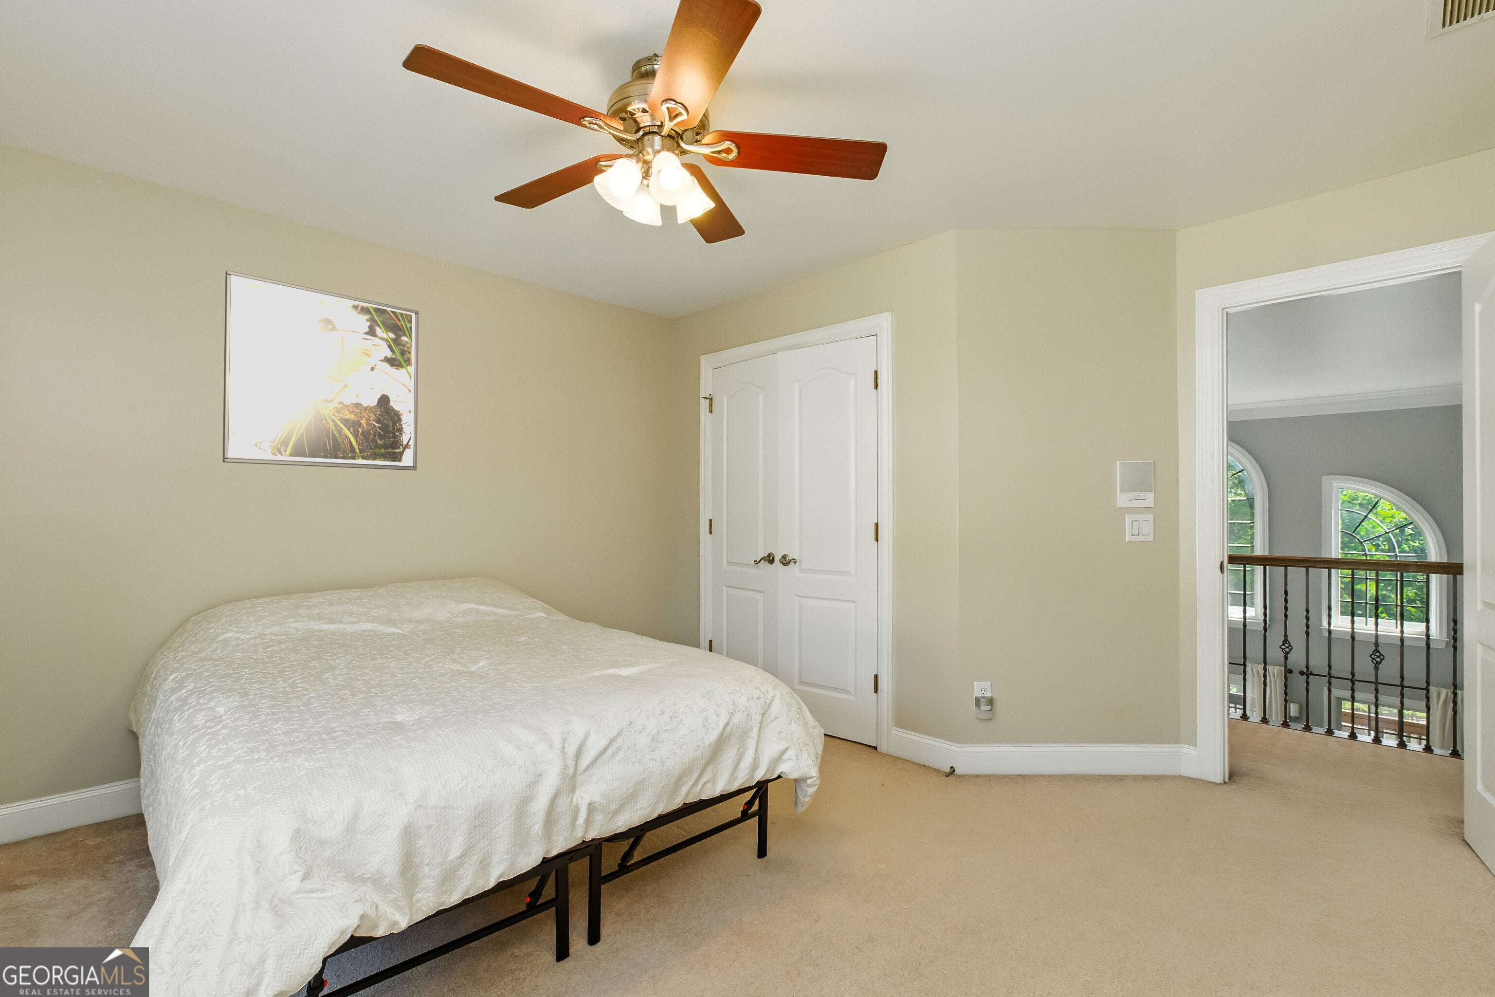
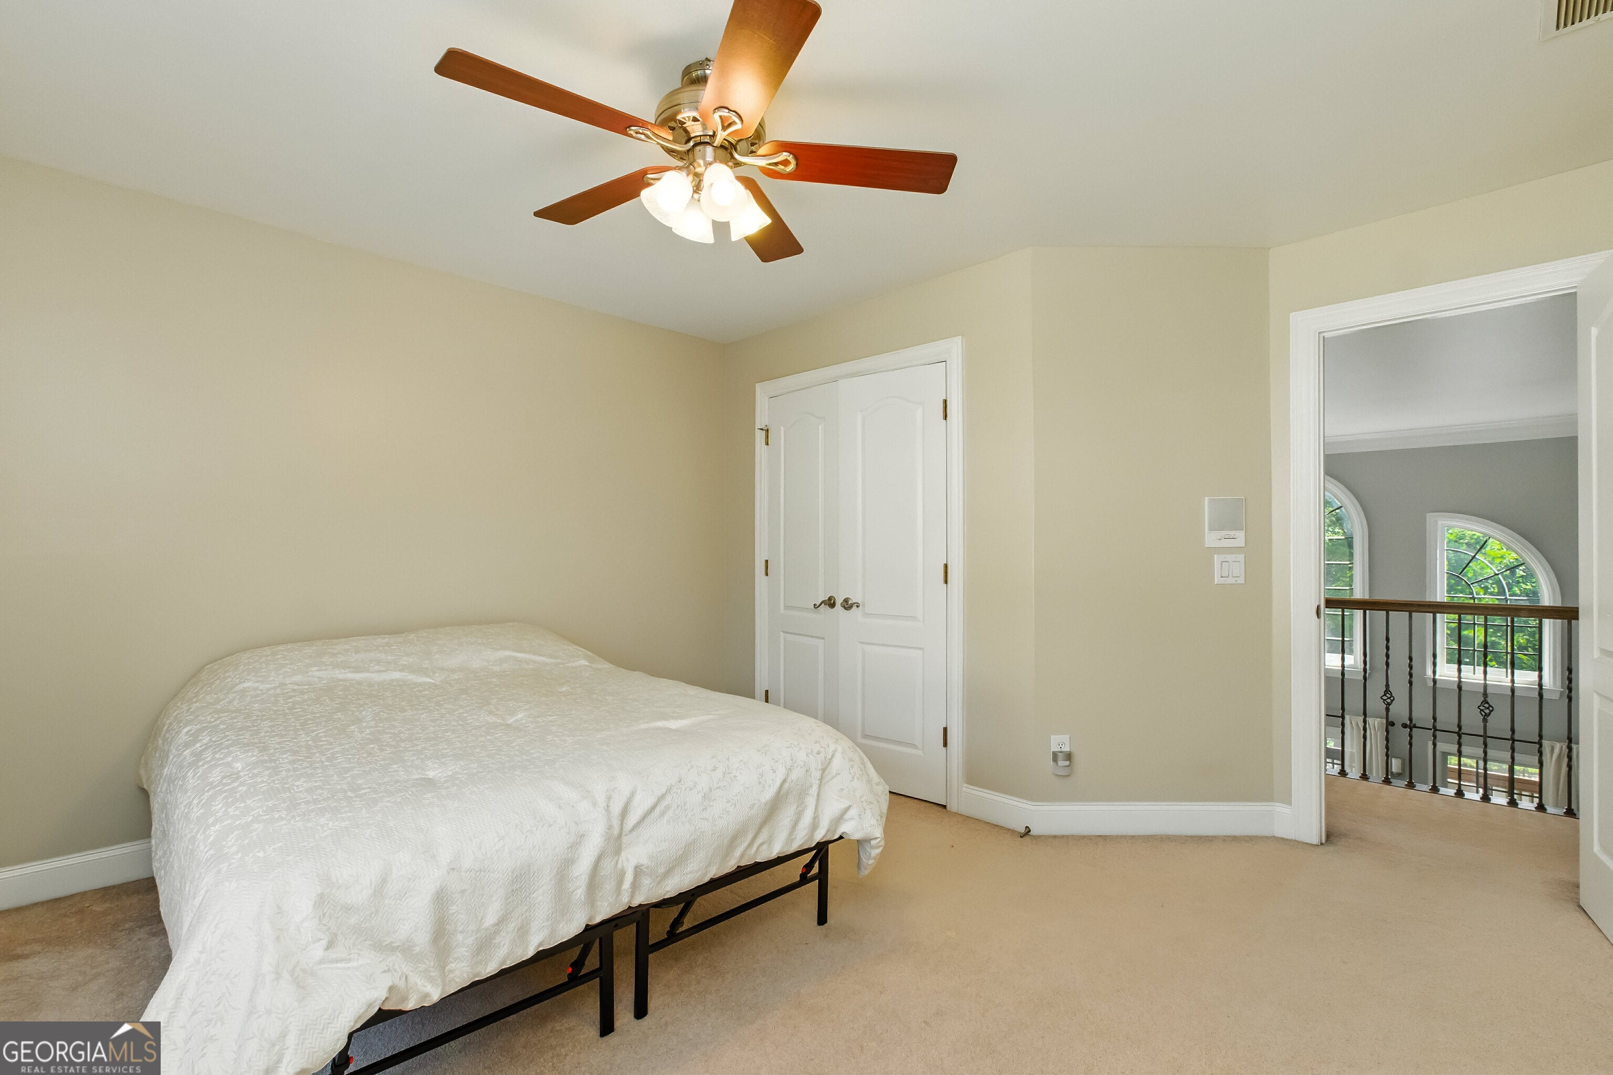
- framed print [222,270,419,471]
